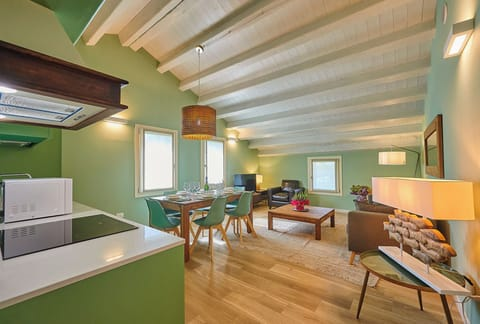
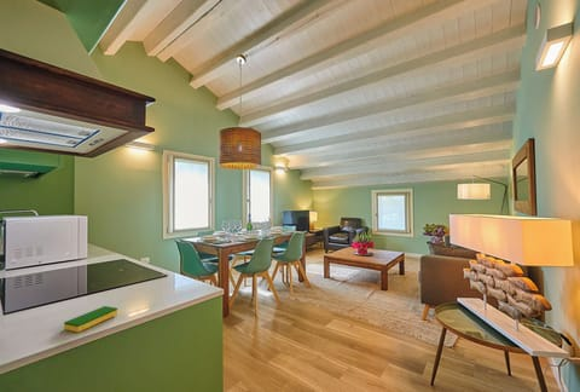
+ dish sponge [63,305,118,333]
